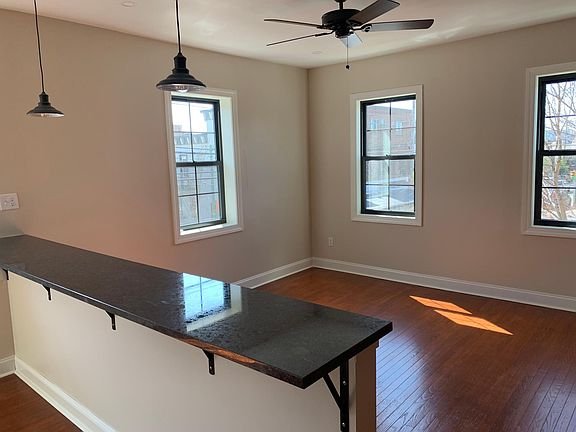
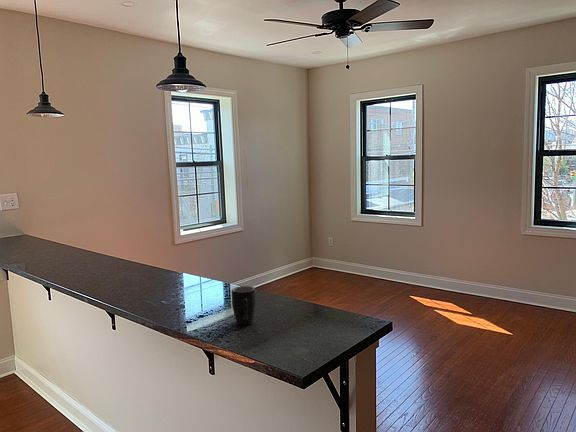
+ mug [230,285,257,327]
